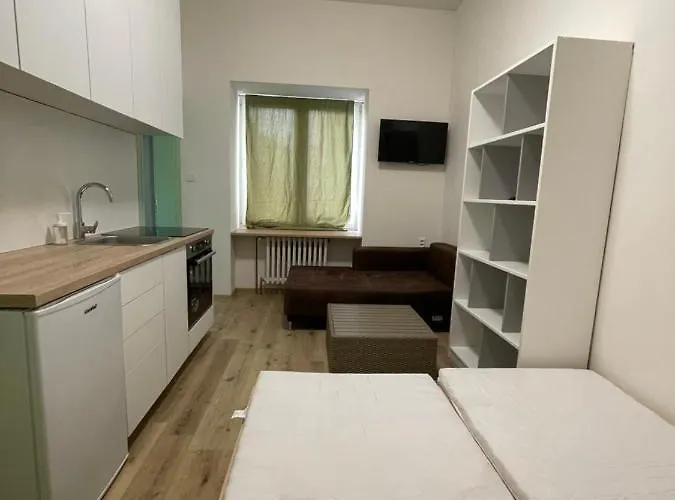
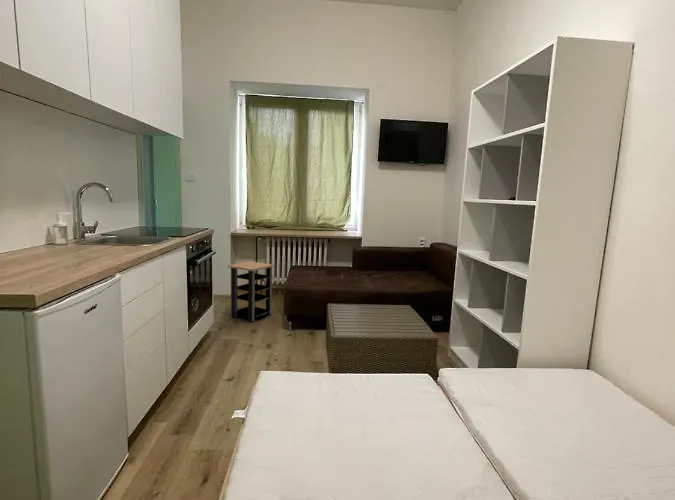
+ side table [227,260,275,323]
